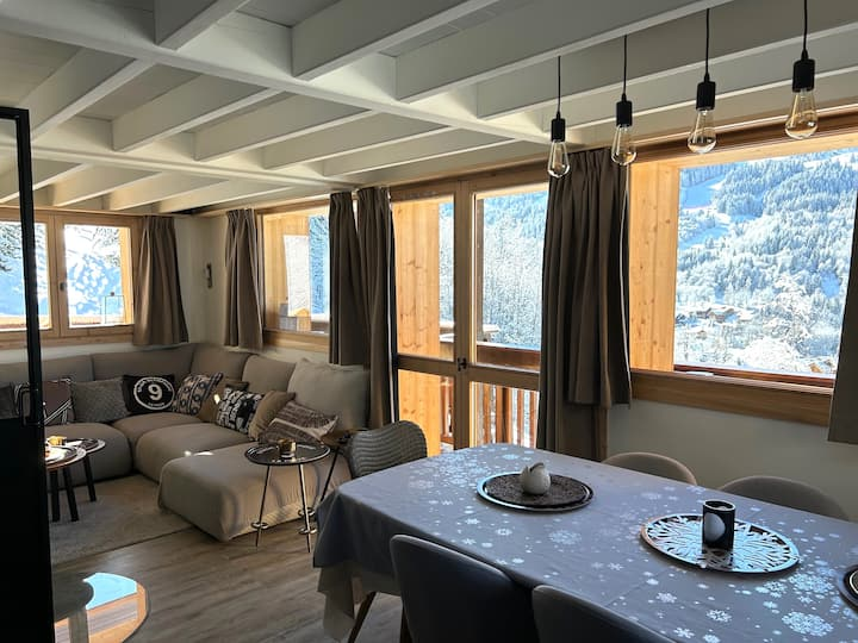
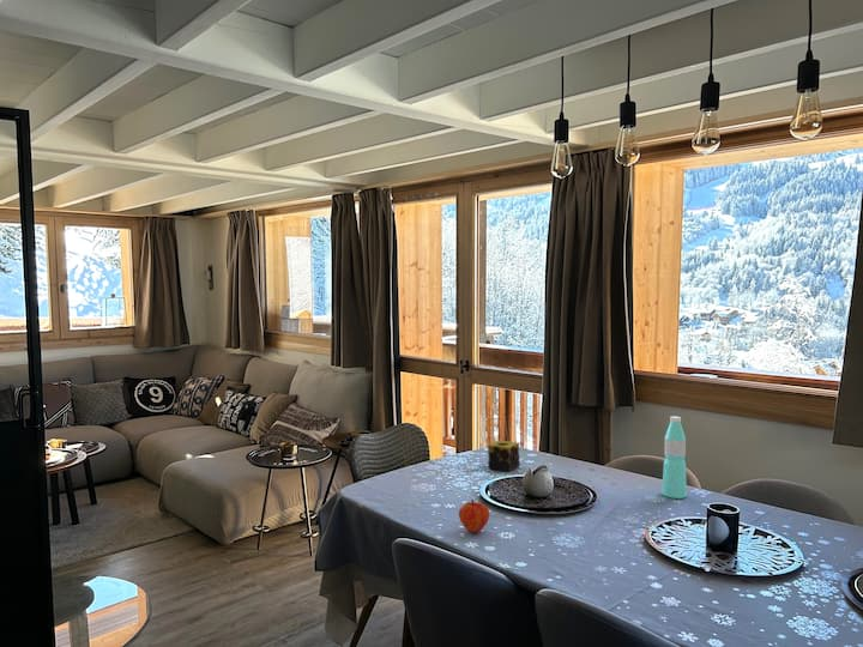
+ fruit [458,498,490,534]
+ candle [487,440,521,472]
+ water bottle [660,415,688,500]
